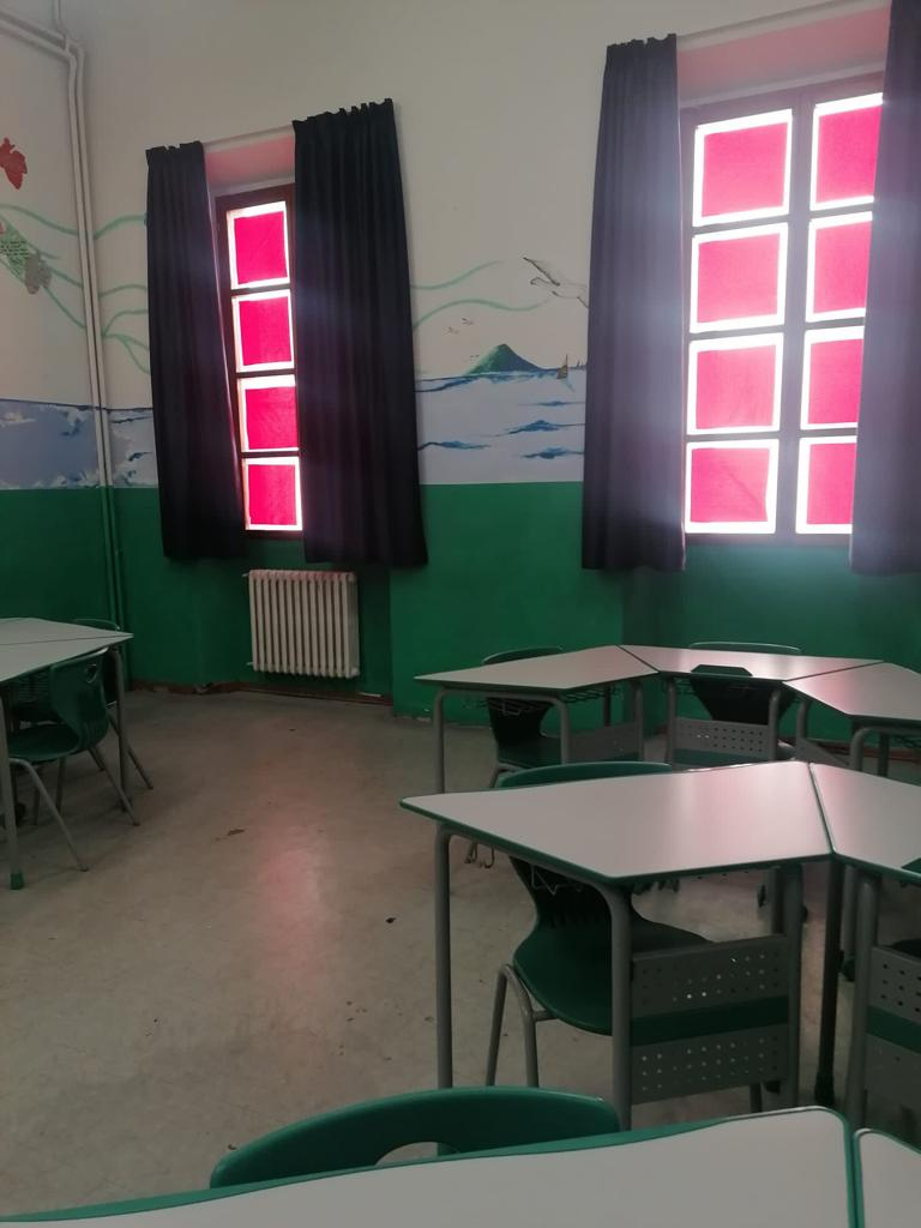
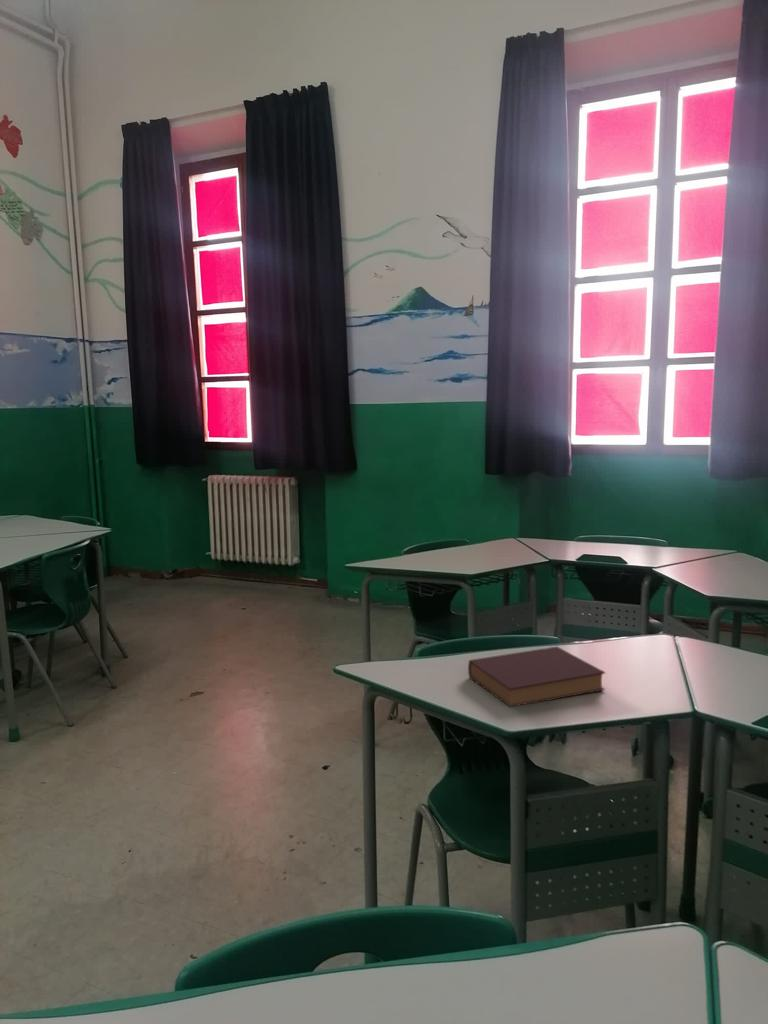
+ book [467,646,606,708]
